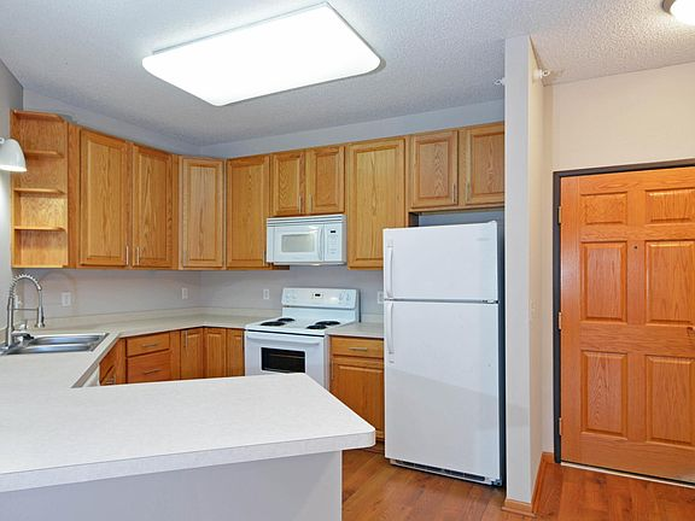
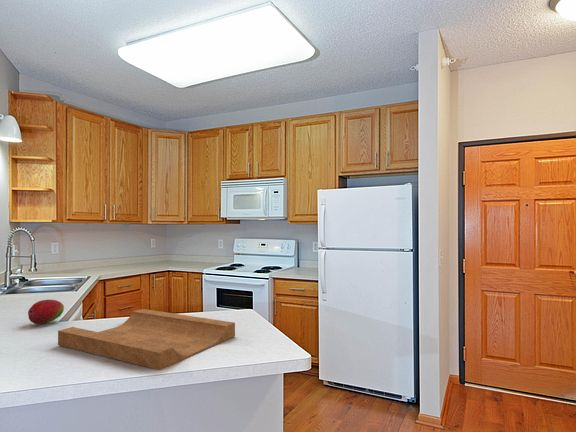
+ cutting board [57,308,236,371]
+ fruit [27,299,65,325]
